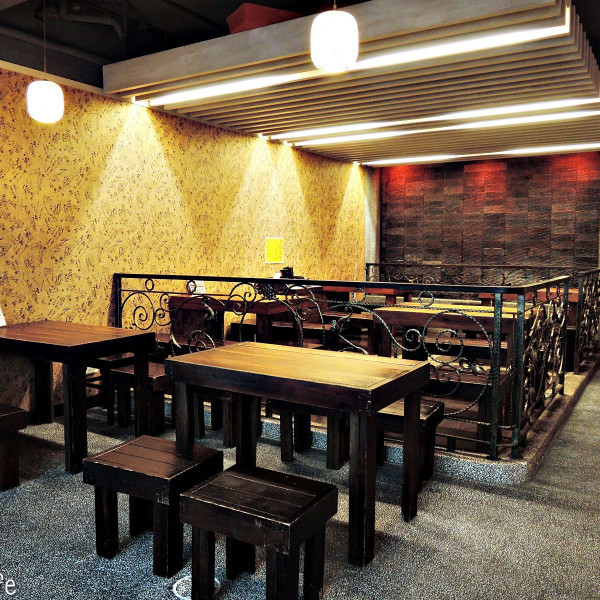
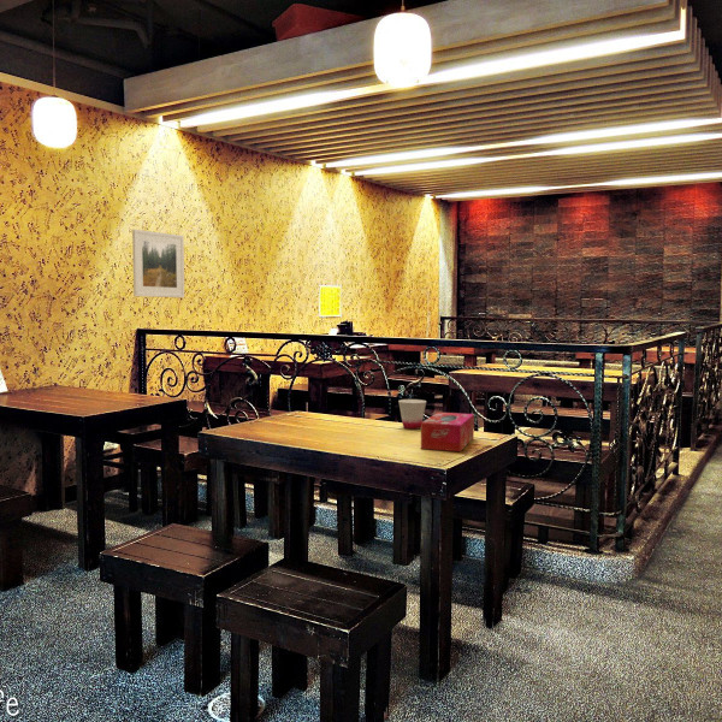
+ cup [397,398,427,431]
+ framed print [131,229,185,298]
+ tissue box [420,412,475,452]
